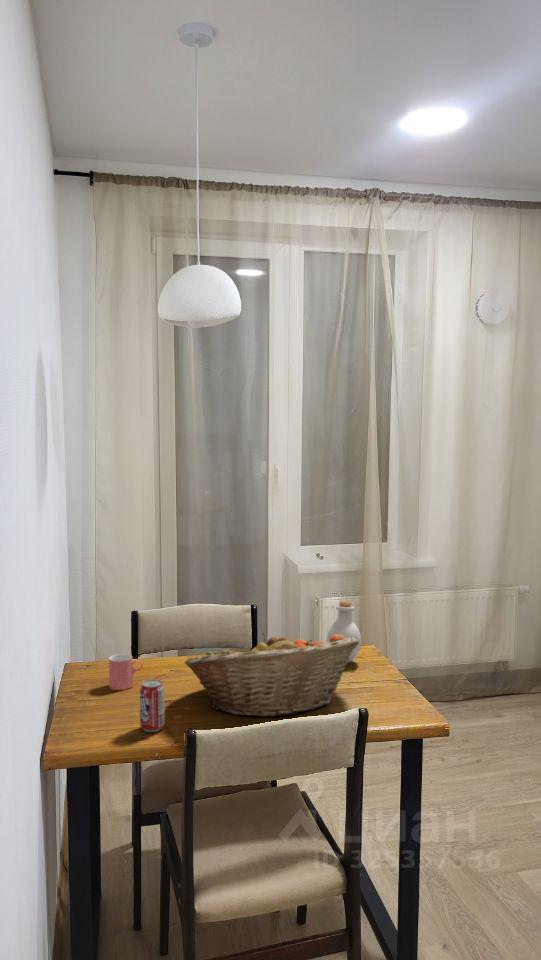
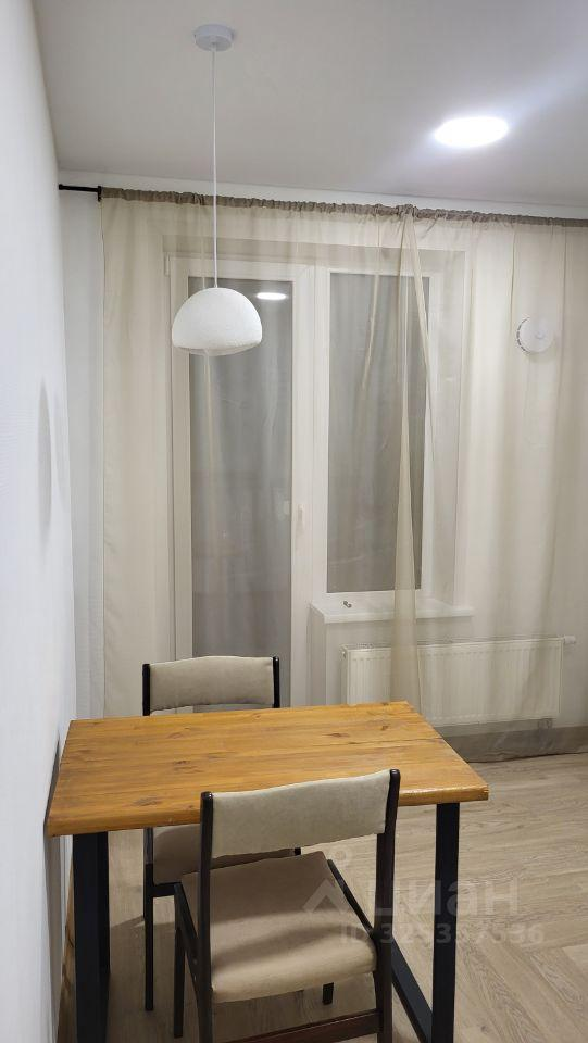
- beverage can [139,678,166,733]
- fruit basket [183,631,360,718]
- cup [108,653,144,691]
- bottle [325,601,362,664]
